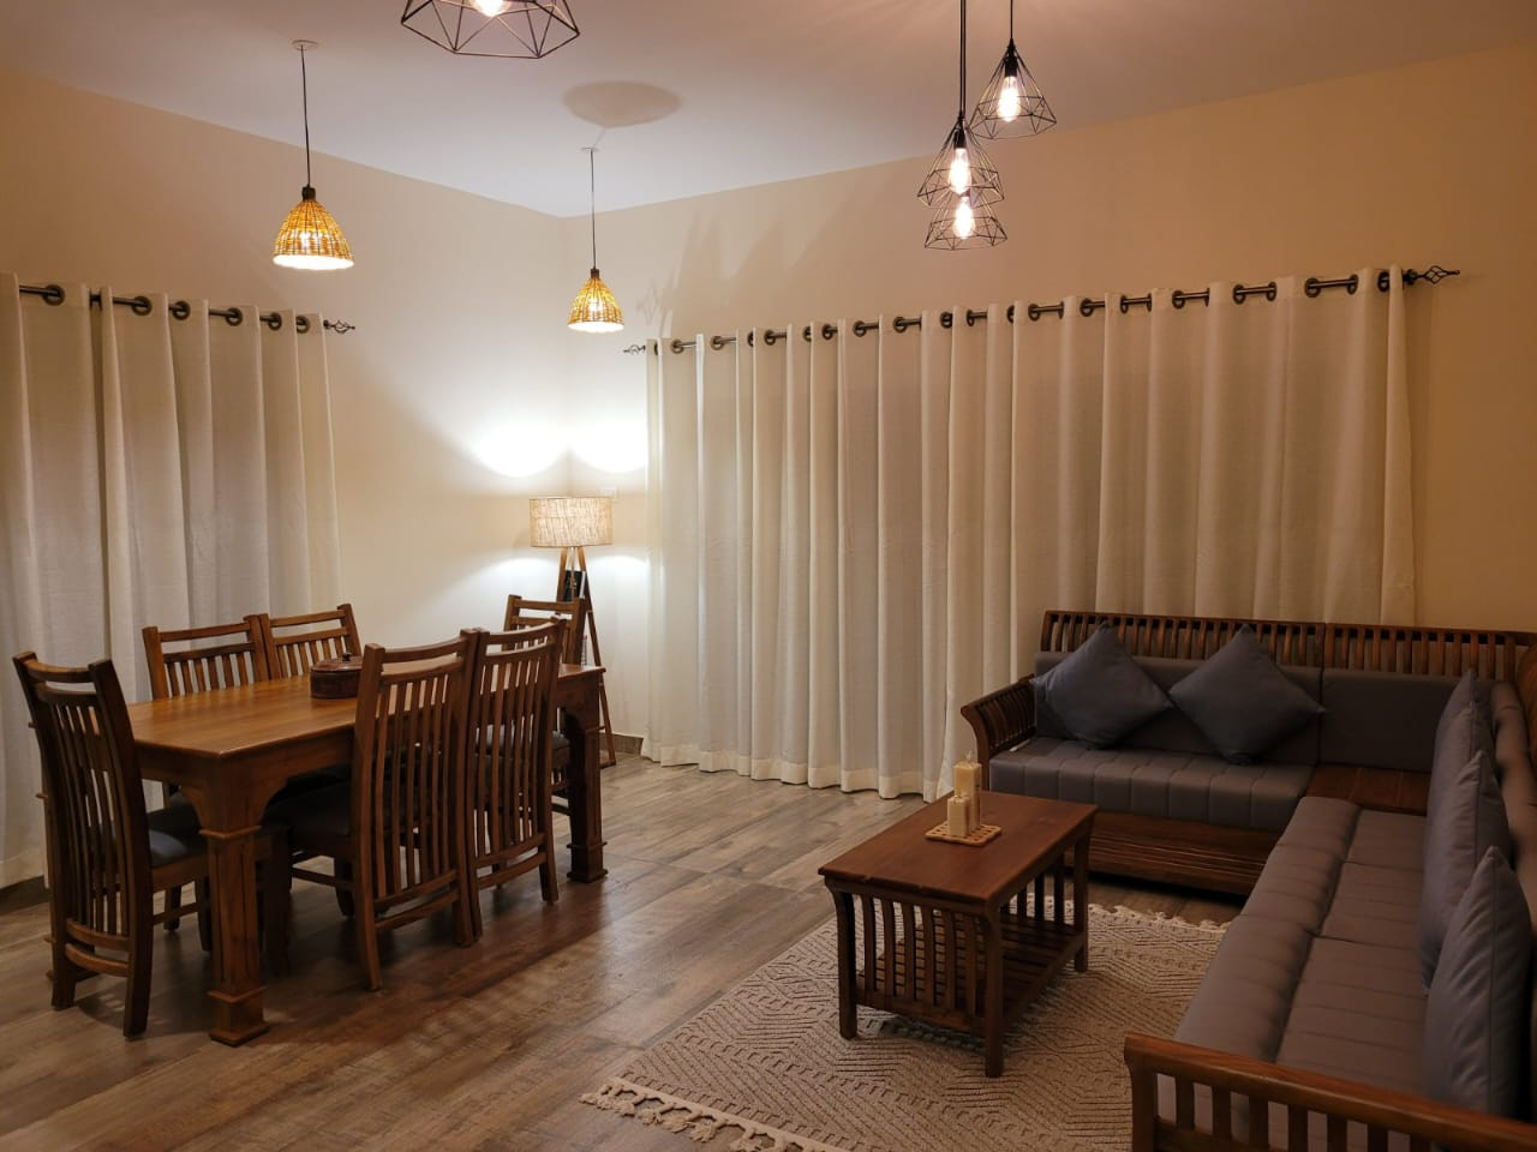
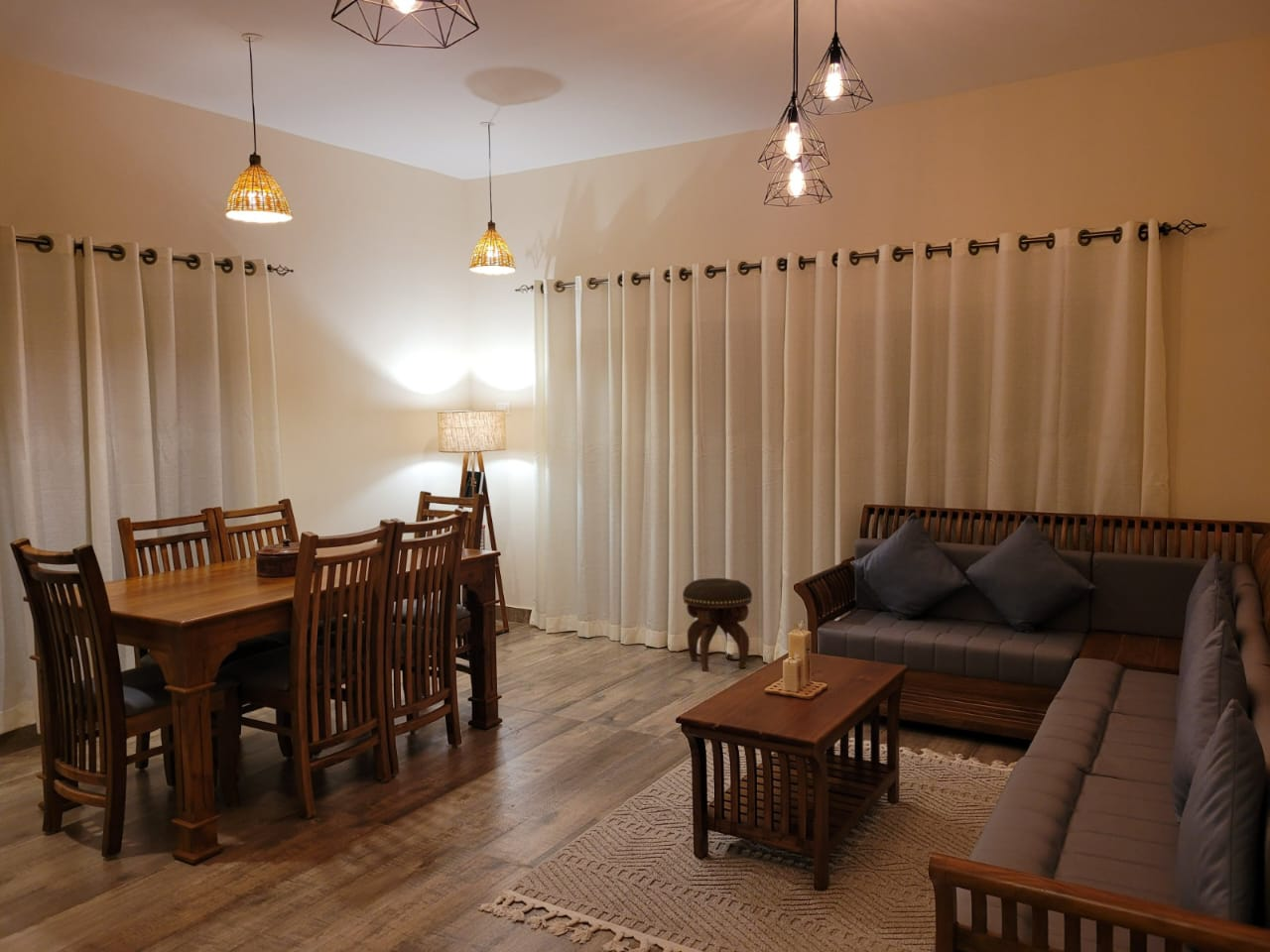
+ footstool [682,577,753,672]
